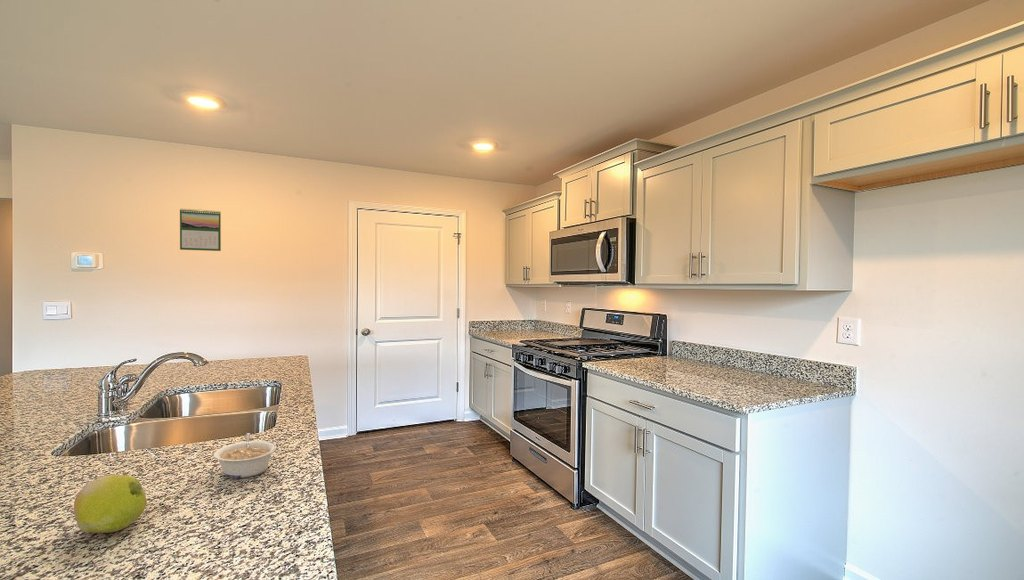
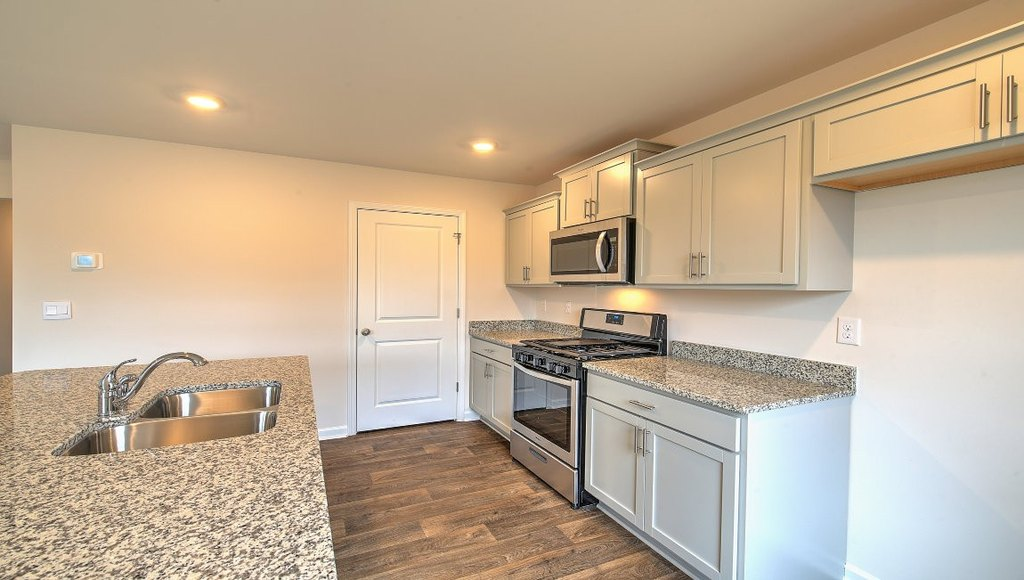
- fruit [73,474,148,534]
- calendar [179,208,222,252]
- legume [213,432,277,479]
